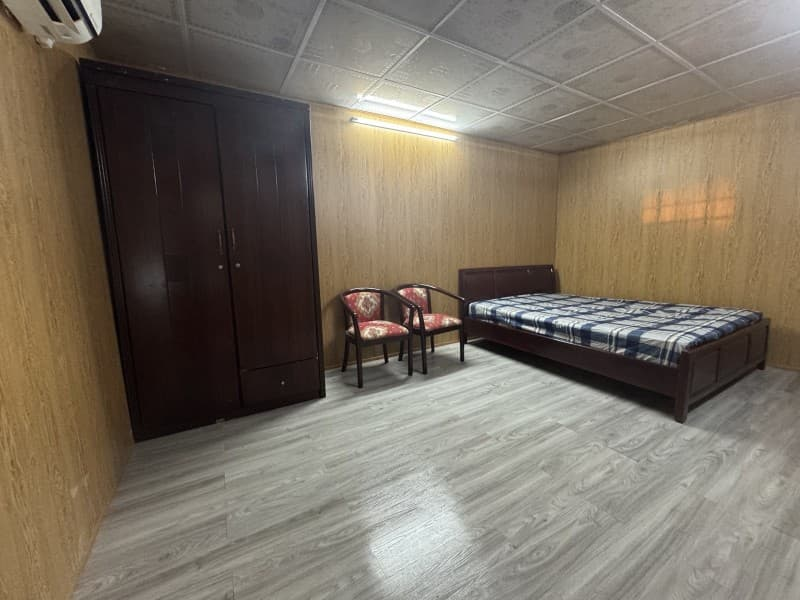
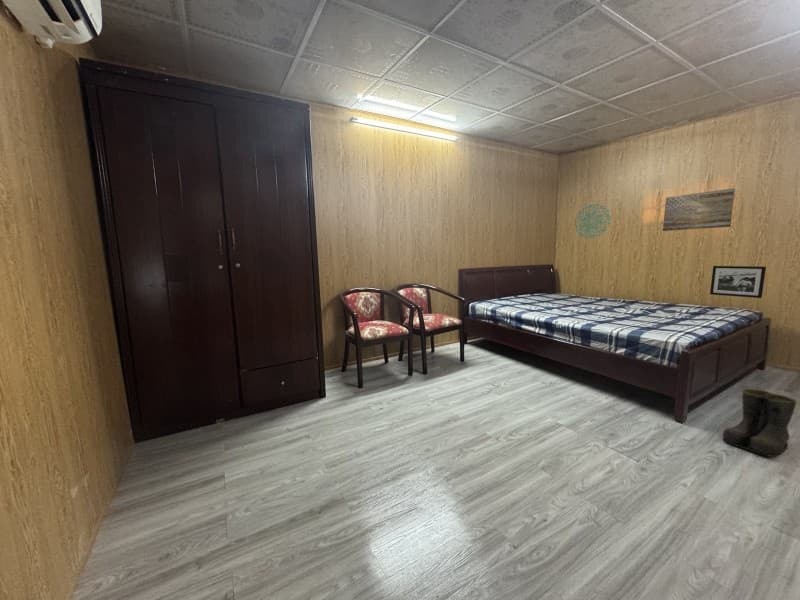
+ boots [721,388,798,458]
+ wall decoration [573,203,612,239]
+ wall art [662,187,736,232]
+ picture frame [709,265,767,299]
